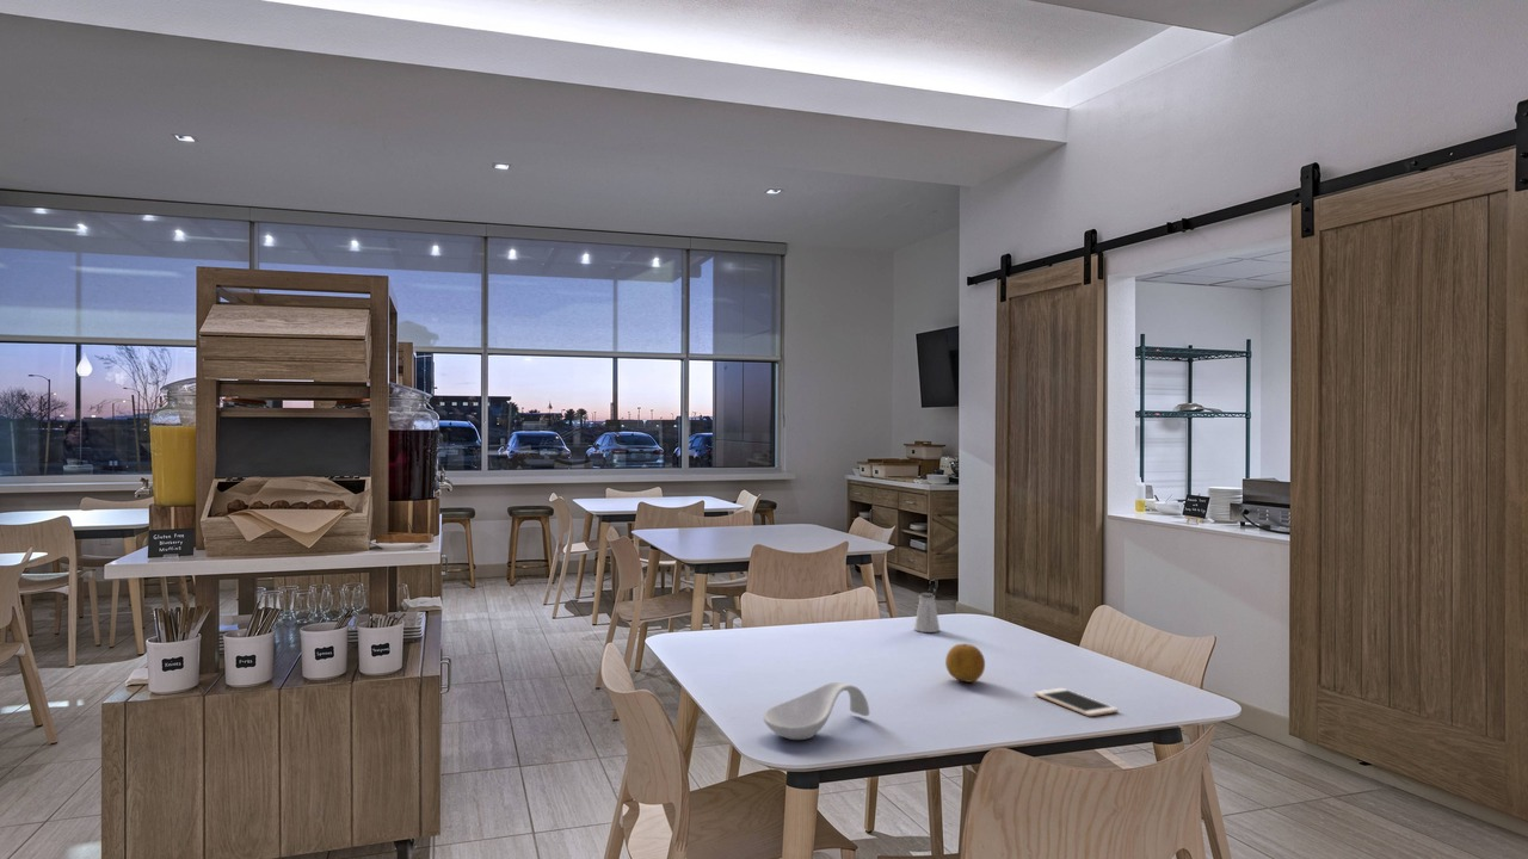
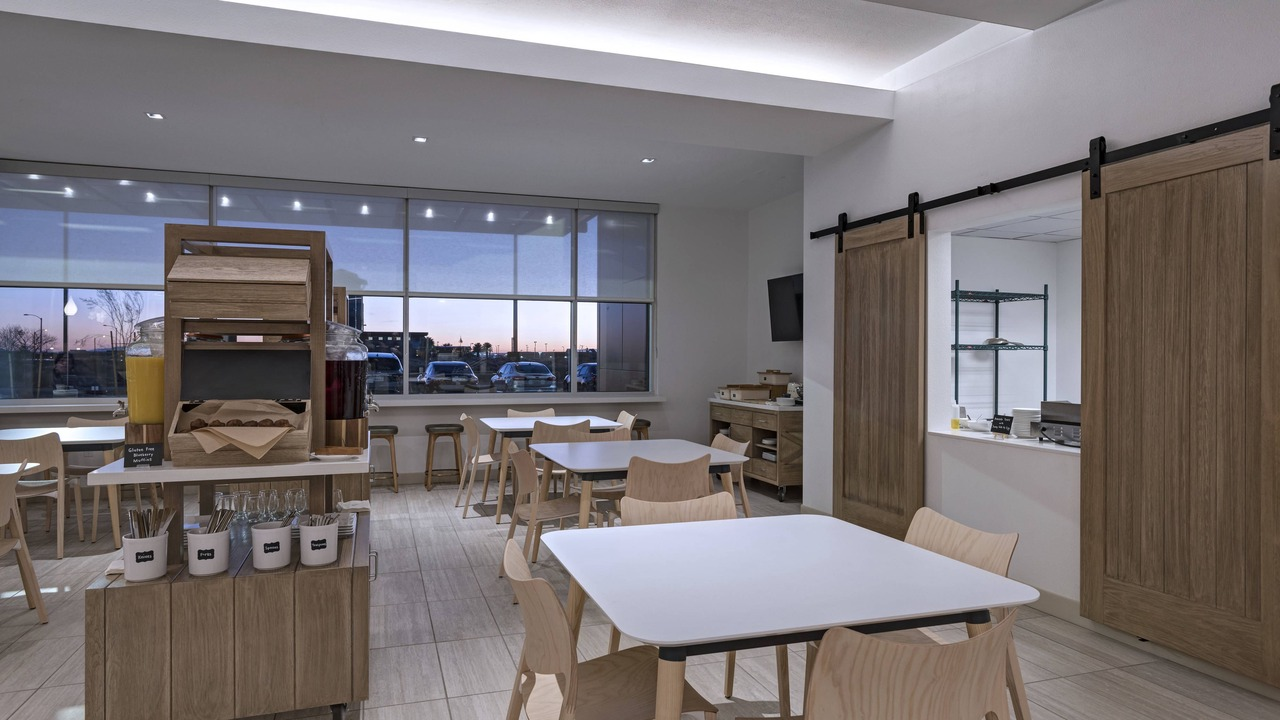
- saltshaker [913,592,941,634]
- fruit [944,643,986,684]
- cell phone [1033,687,1120,717]
- spoon rest [762,681,870,741]
